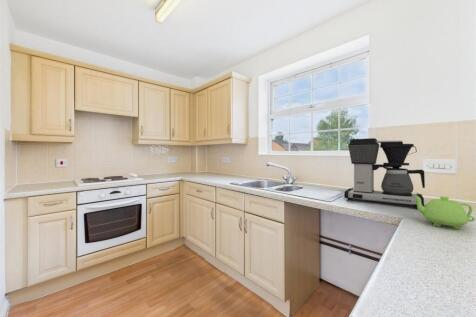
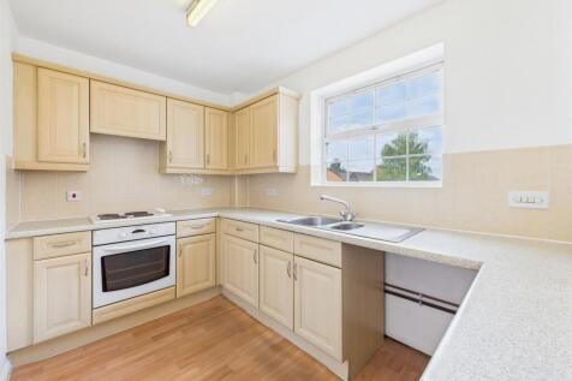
- teapot [413,195,476,230]
- coffee maker [343,137,426,209]
